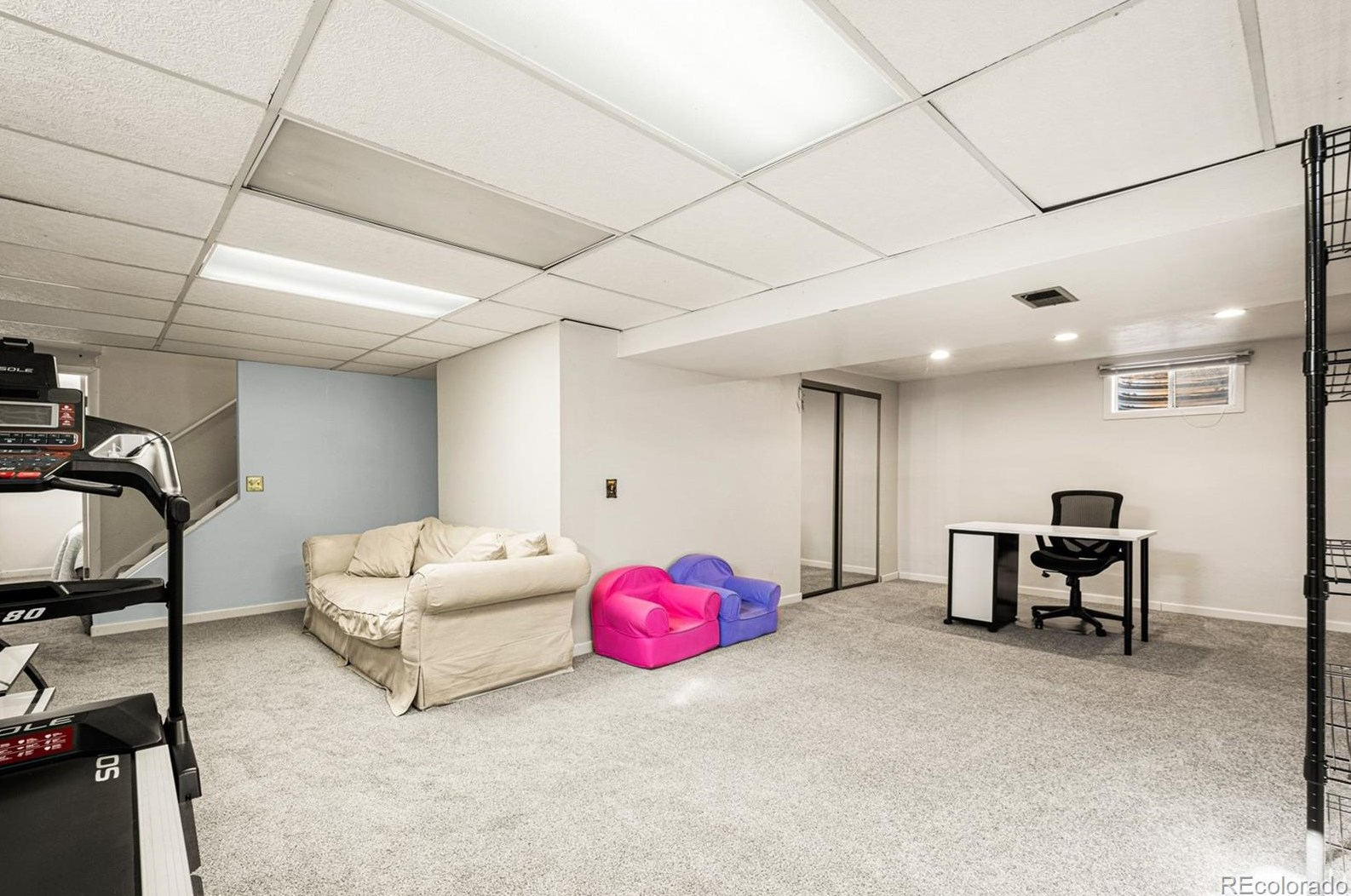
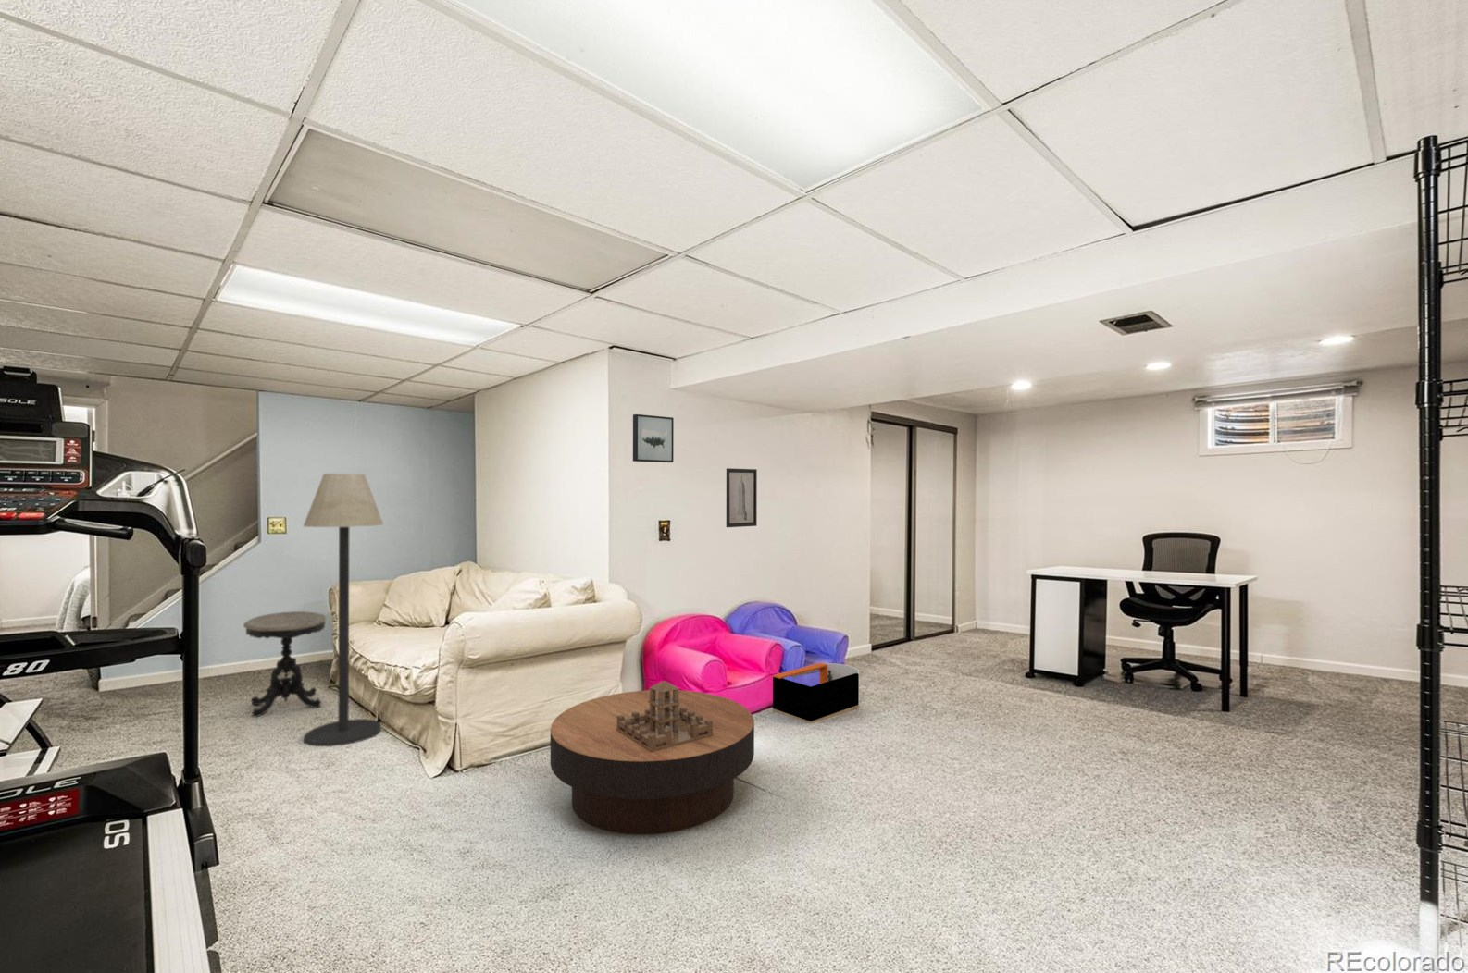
+ side table [242,610,327,718]
+ floor lamp [303,472,385,747]
+ storage bin [771,662,860,724]
+ wall art [726,467,758,528]
+ toy block set [616,680,714,751]
+ coffee table [550,690,755,835]
+ wall art [632,414,675,464]
